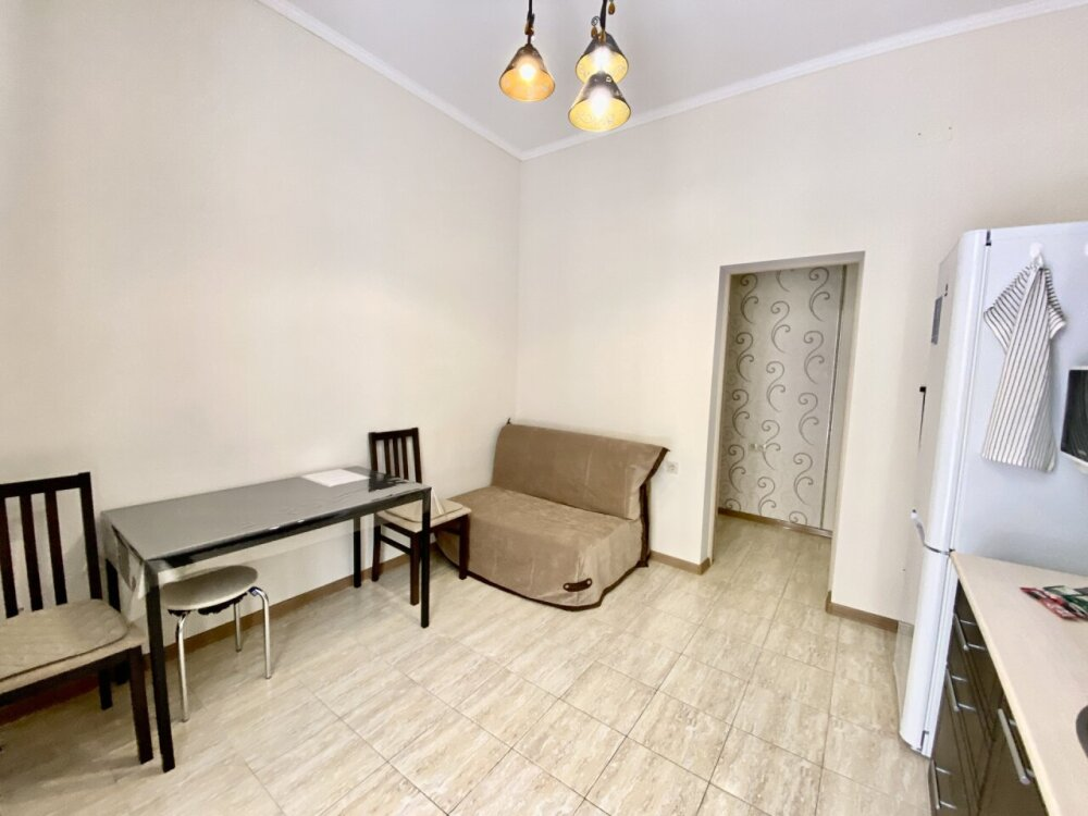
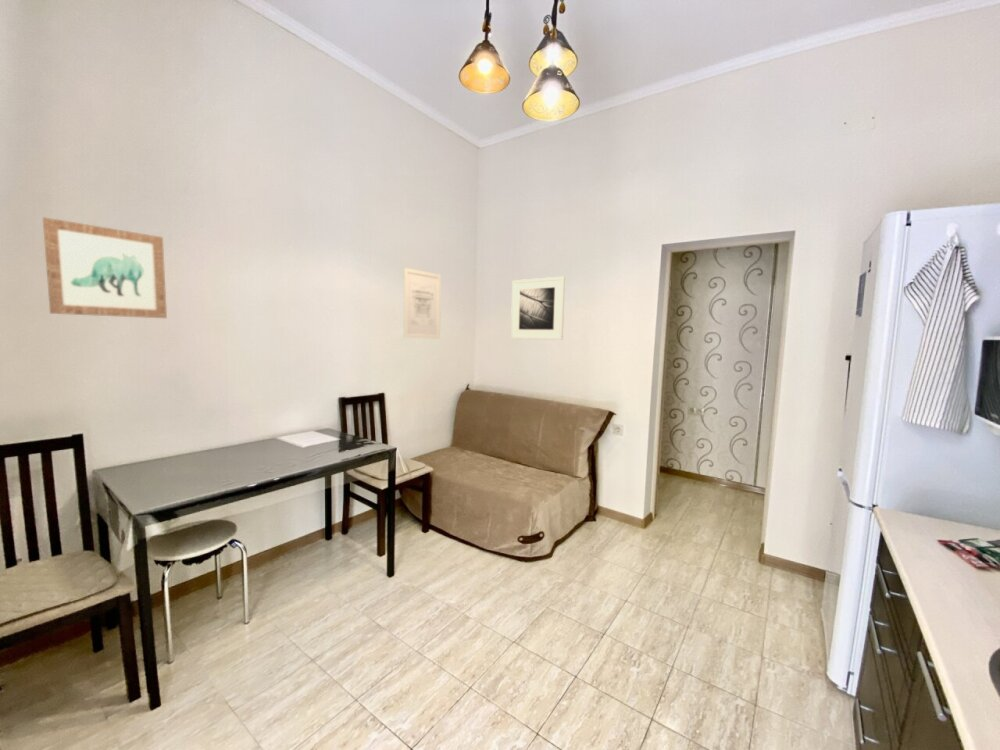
+ wall art [42,216,168,319]
+ wall art [403,267,442,340]
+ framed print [510,275,566,341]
